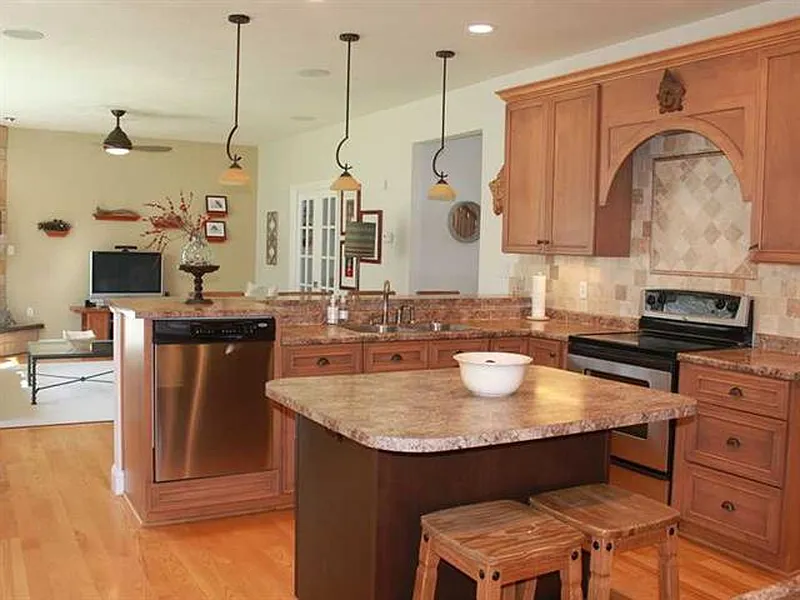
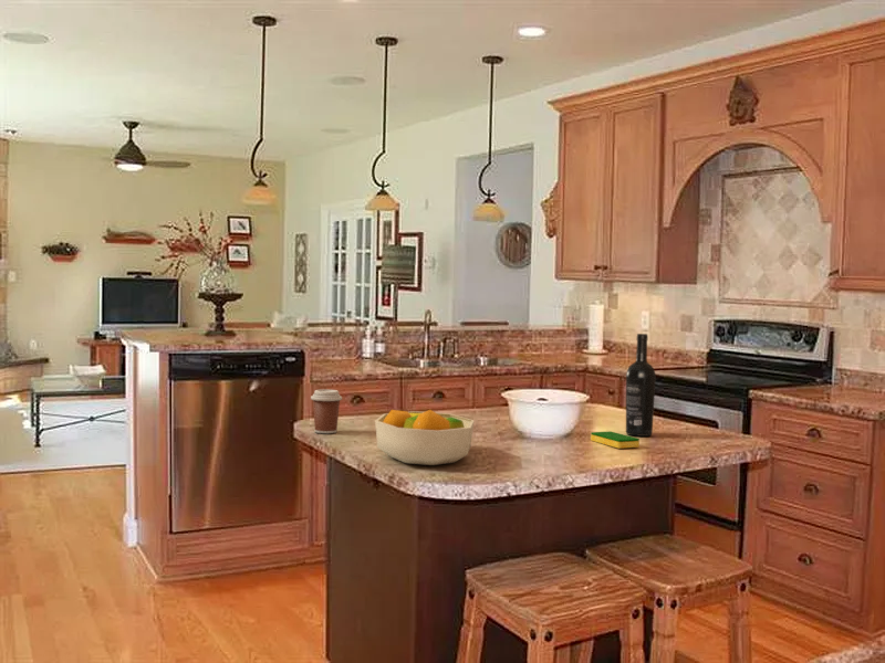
+ dish sponge [590,430,641,450]
+ fruit bowl [374,409,476,466]
+ wine bottle [625,333,657,438]
+ coffee cup [310,389,343,434]
